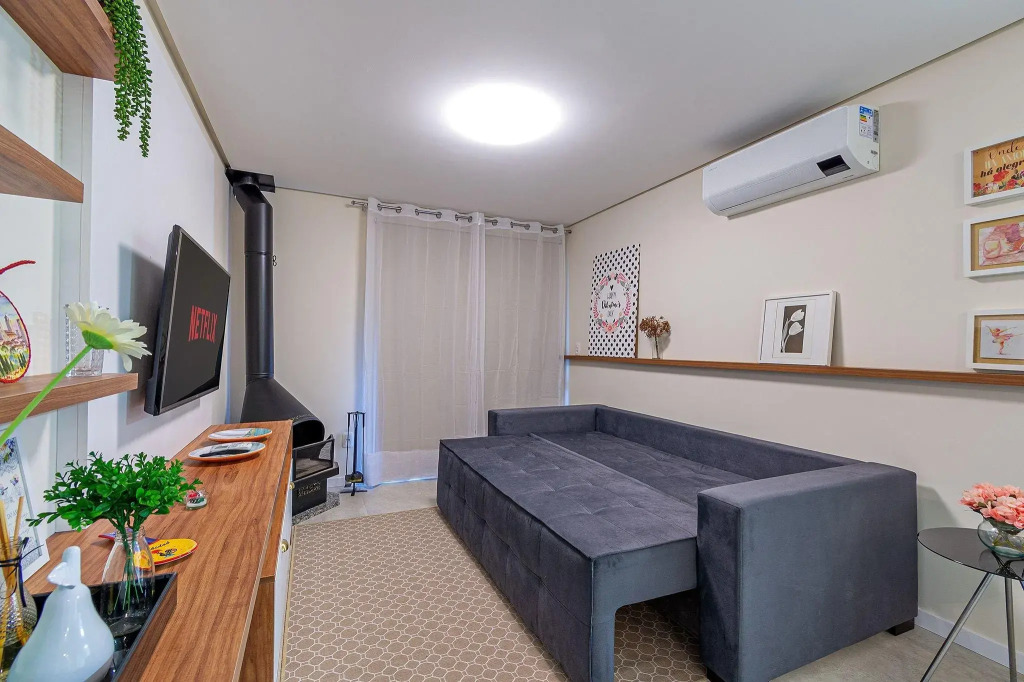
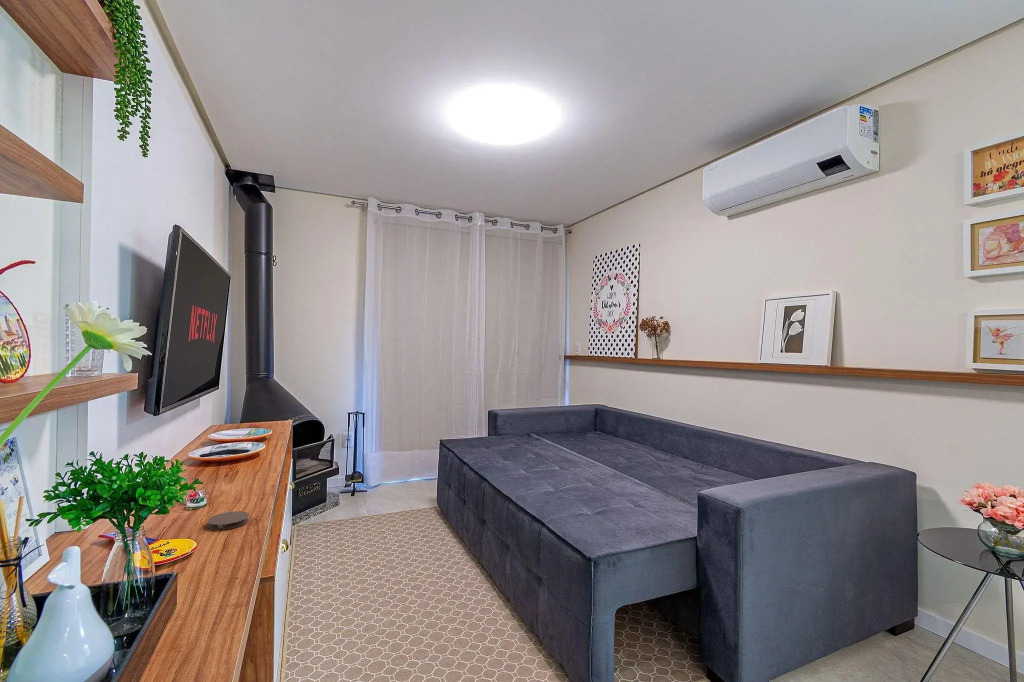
+ coaster [206,510,250,531]
